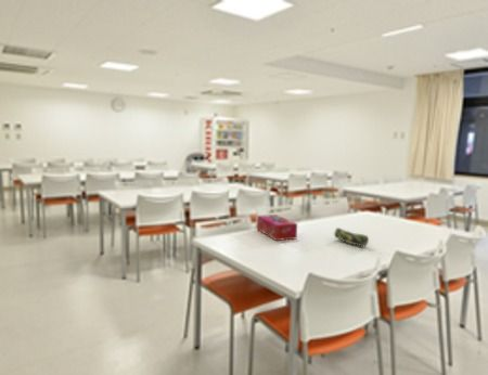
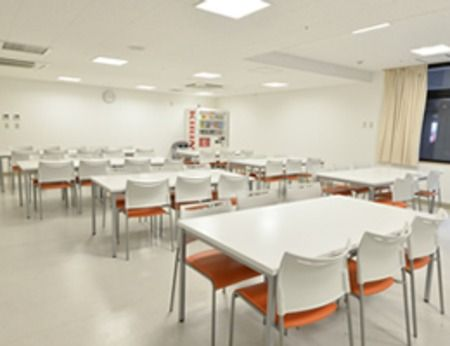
- tissue box [256,214,298,242]
- pencil case [333,227,370,248]
